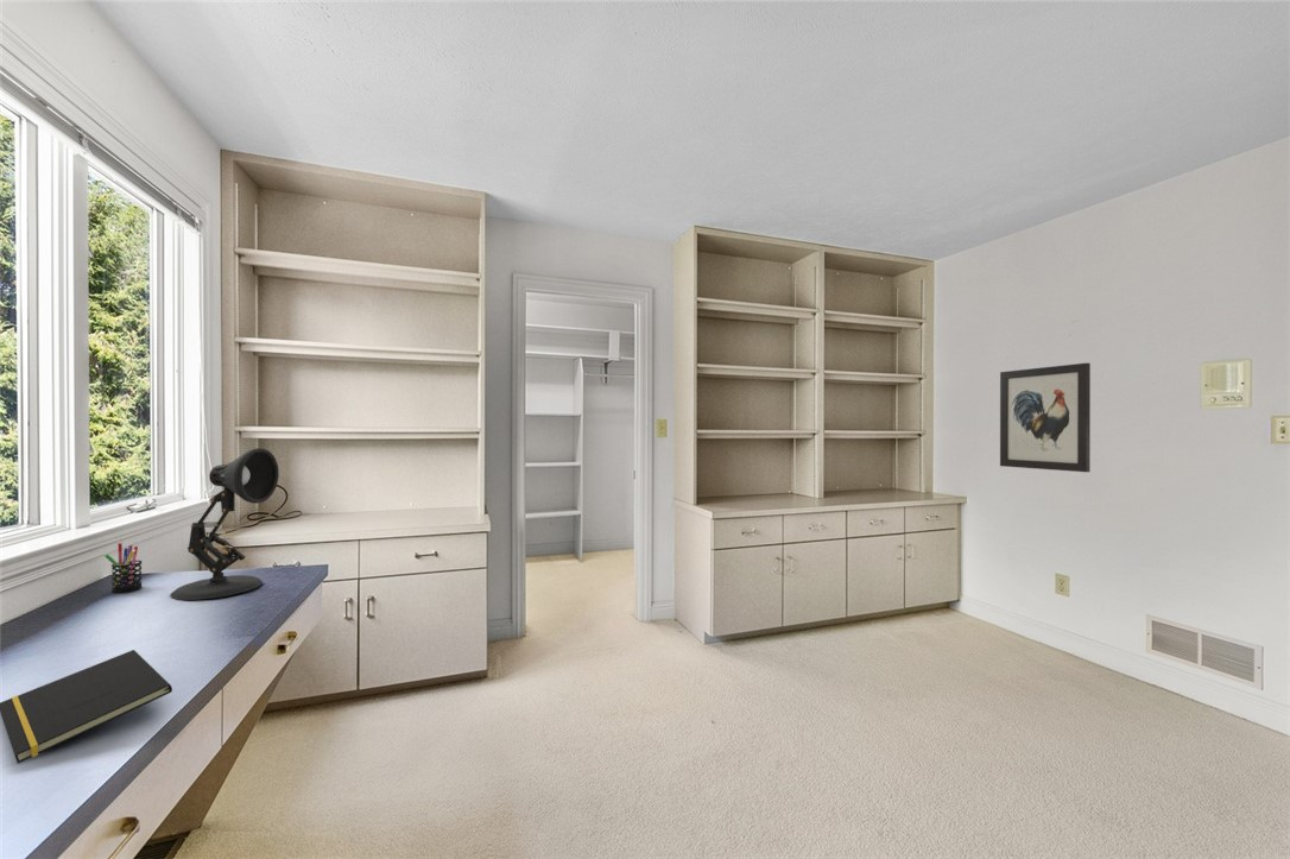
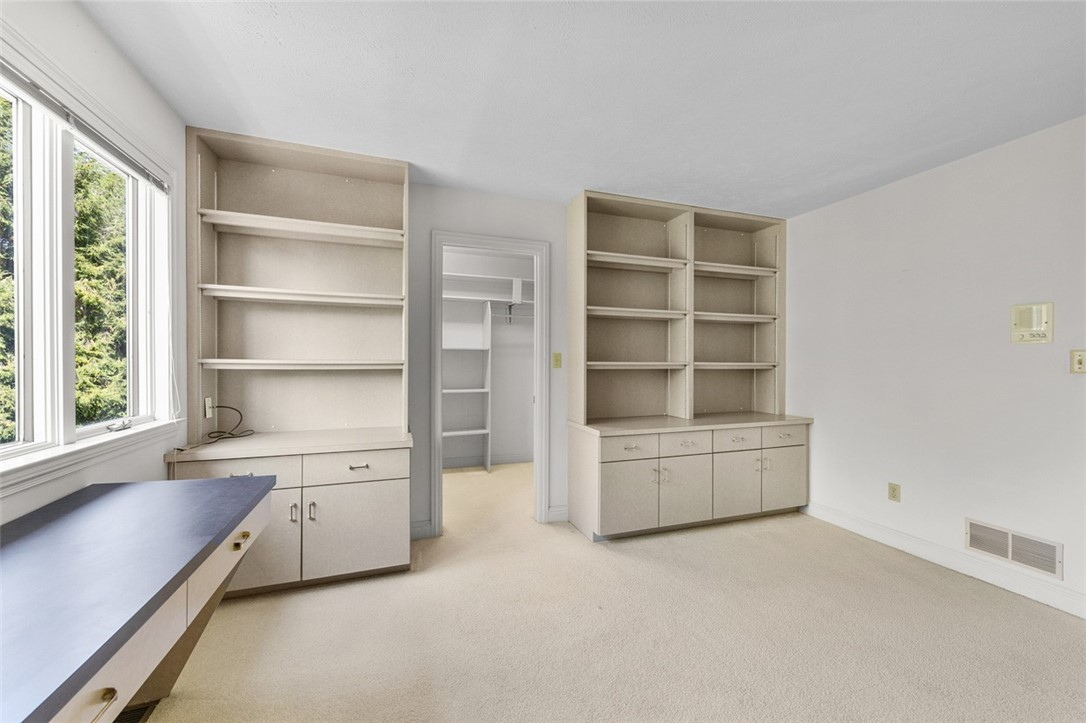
- desk lamp [169,447,280,601]
- pen holder [103,542,144,593]
- wall art [999,362,1092,473]
- notepad [0,649,173,764]
